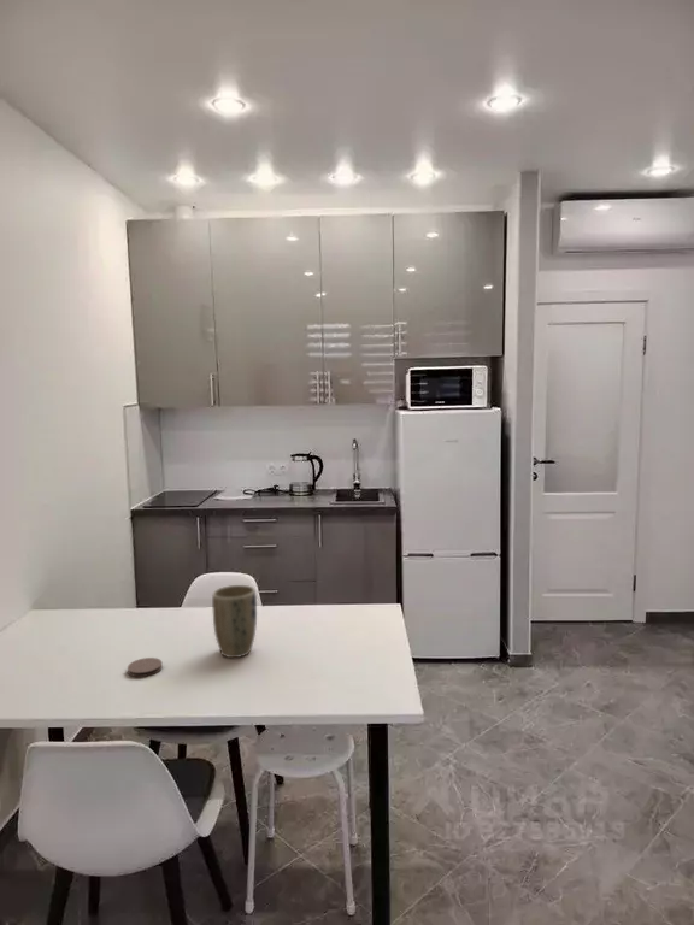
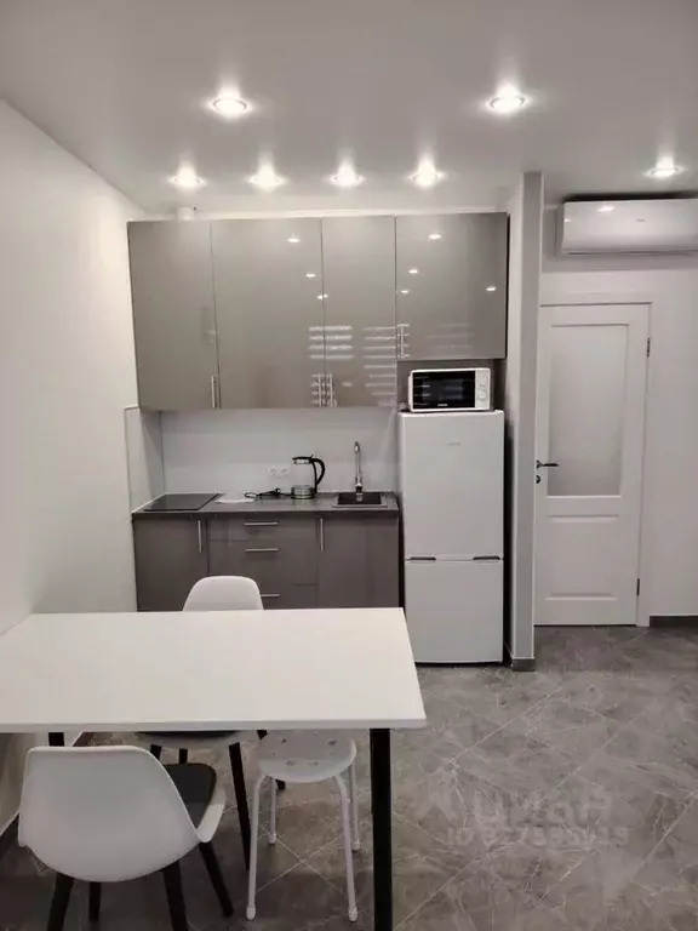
- plant pot [211,584,258,659]
- coaster [127,656,164,678]
